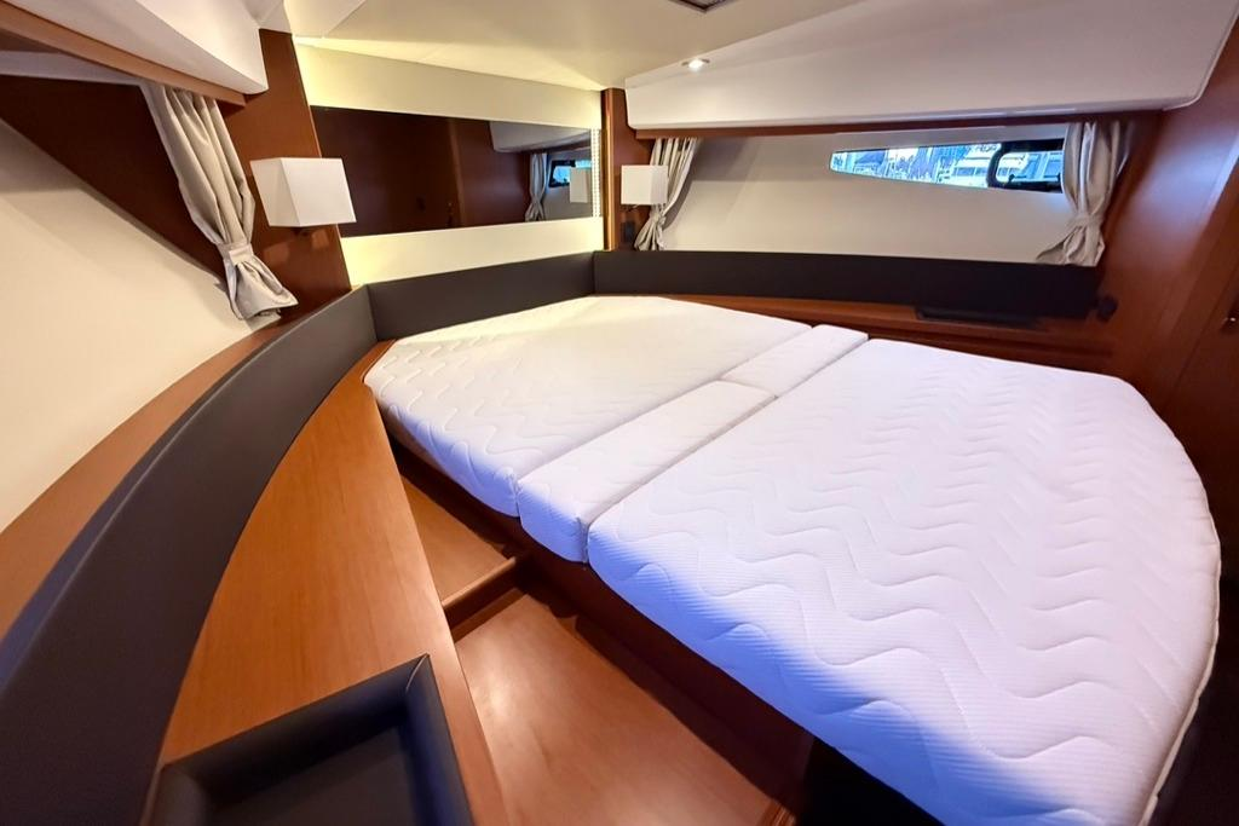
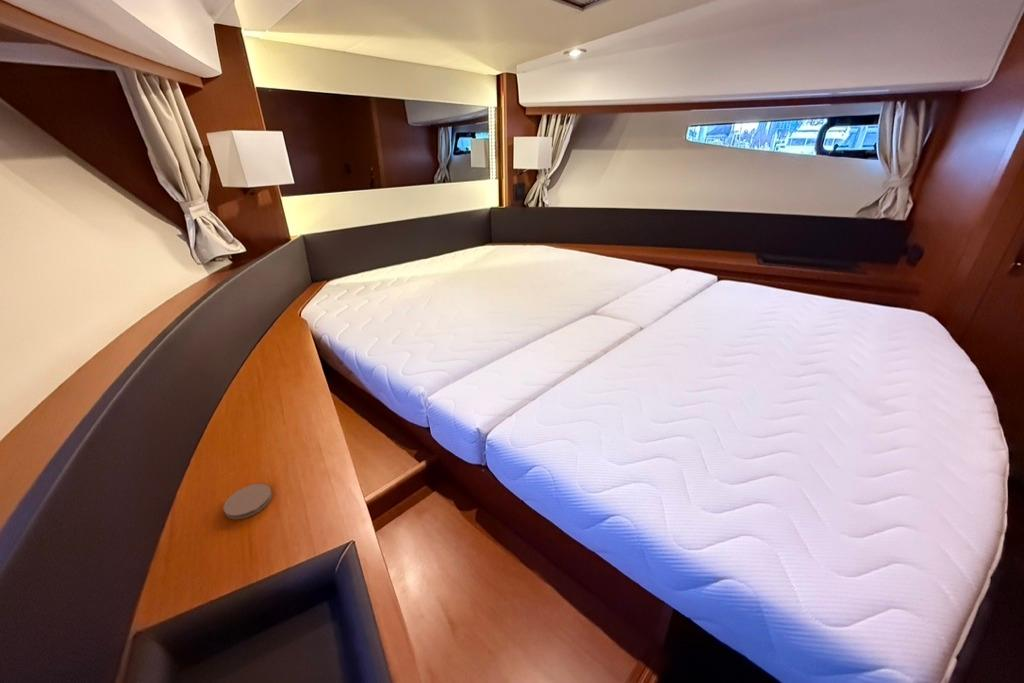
+ coaster [223,483,273,520]
